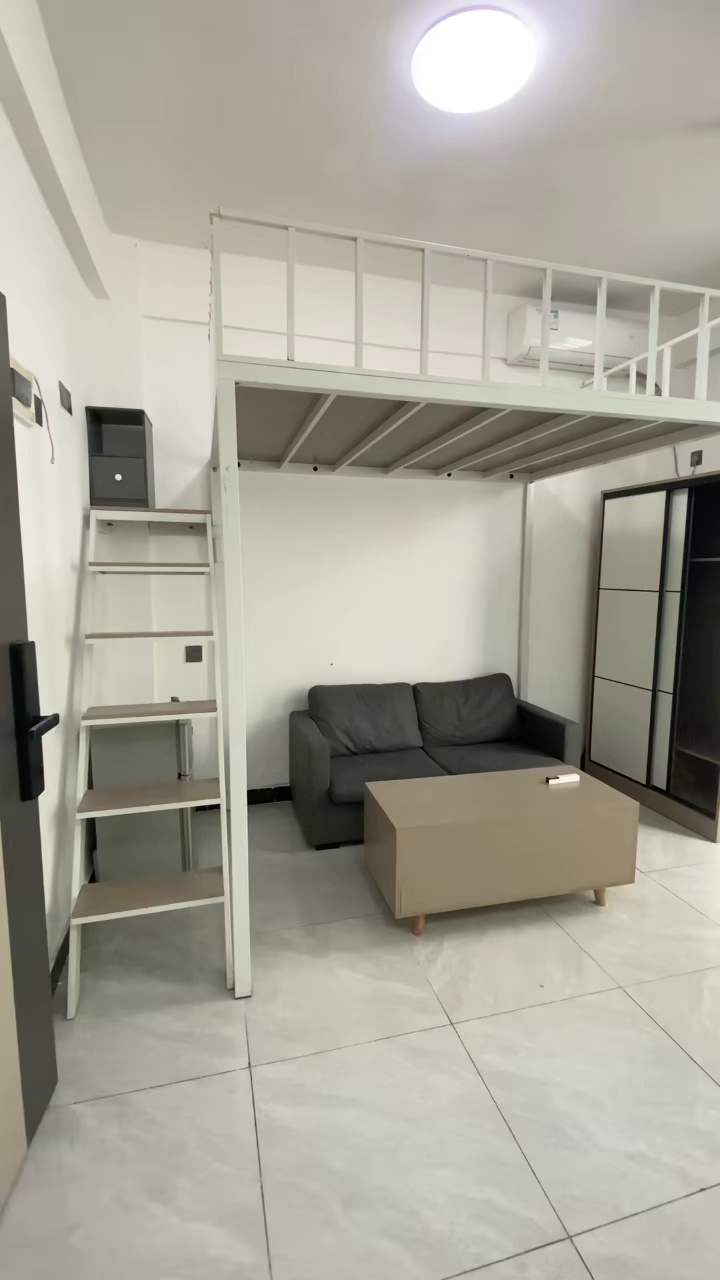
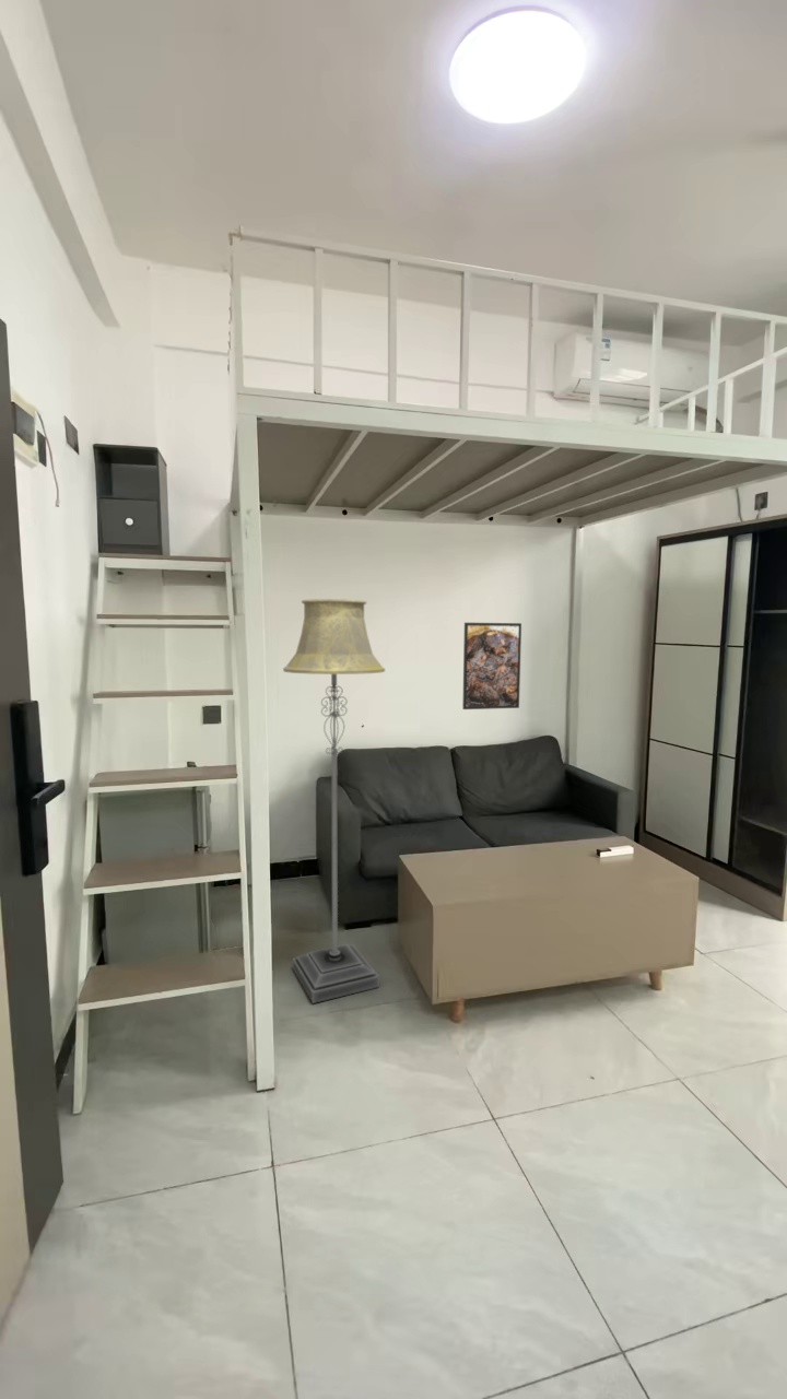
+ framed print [461,622,522,710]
+ floor lamp [282,598,386,1004]
